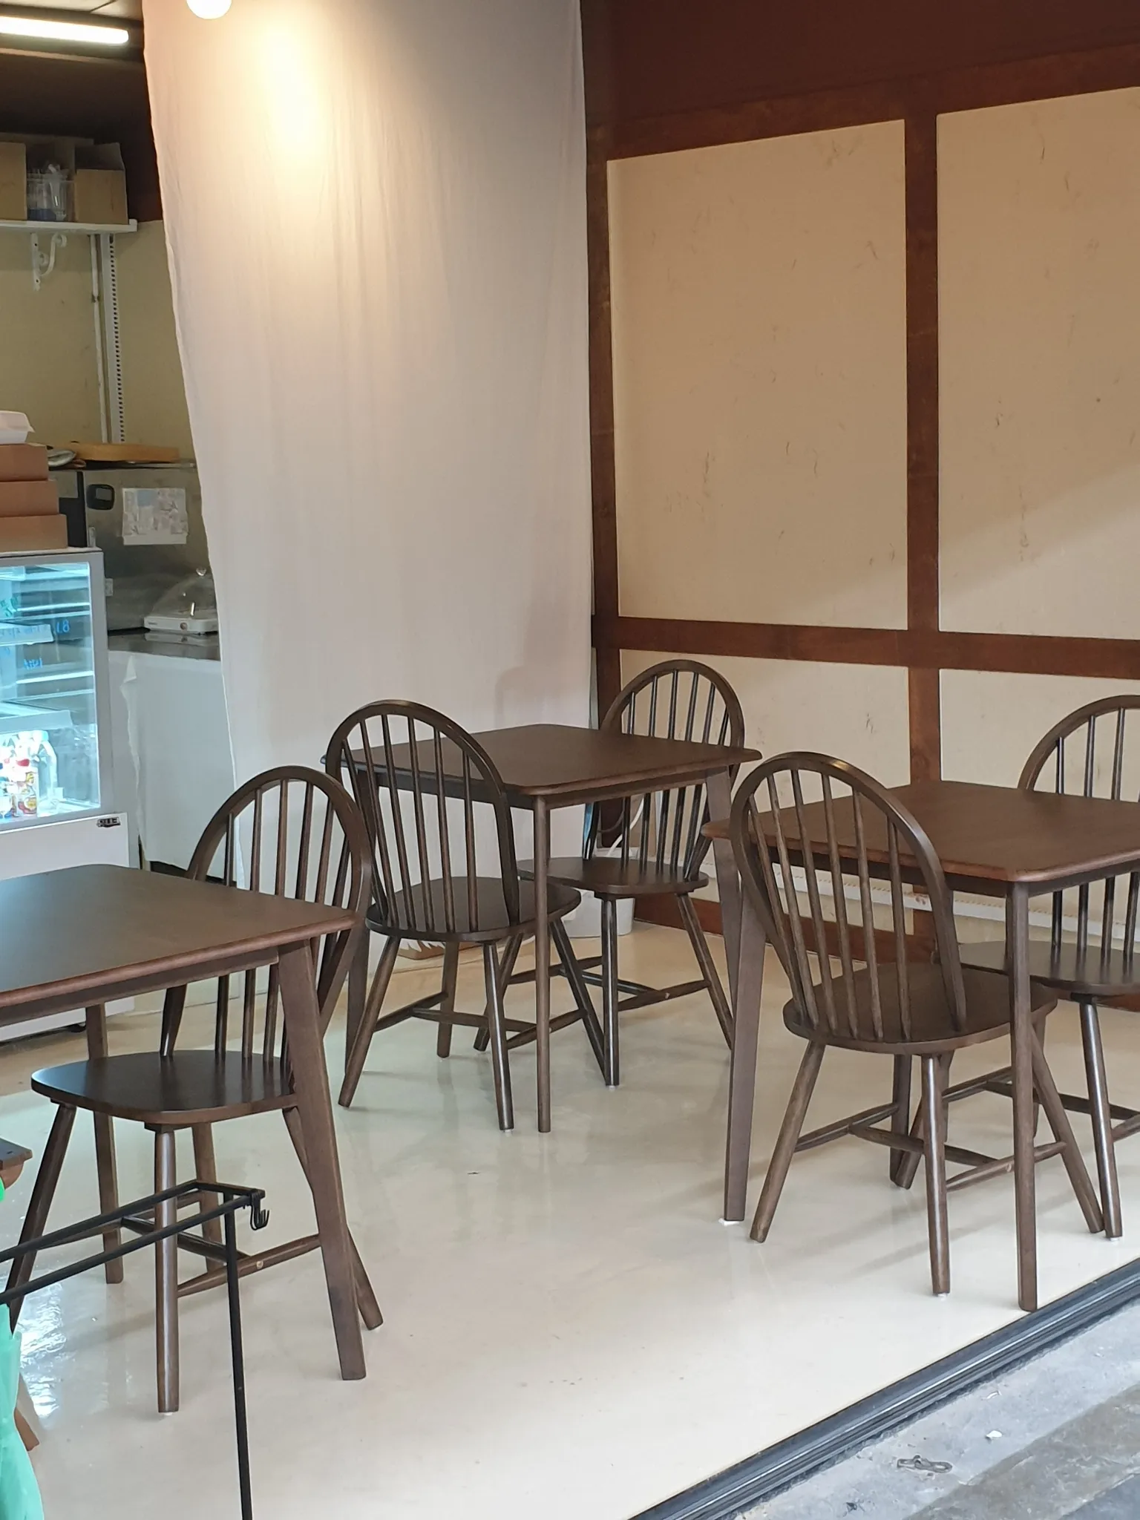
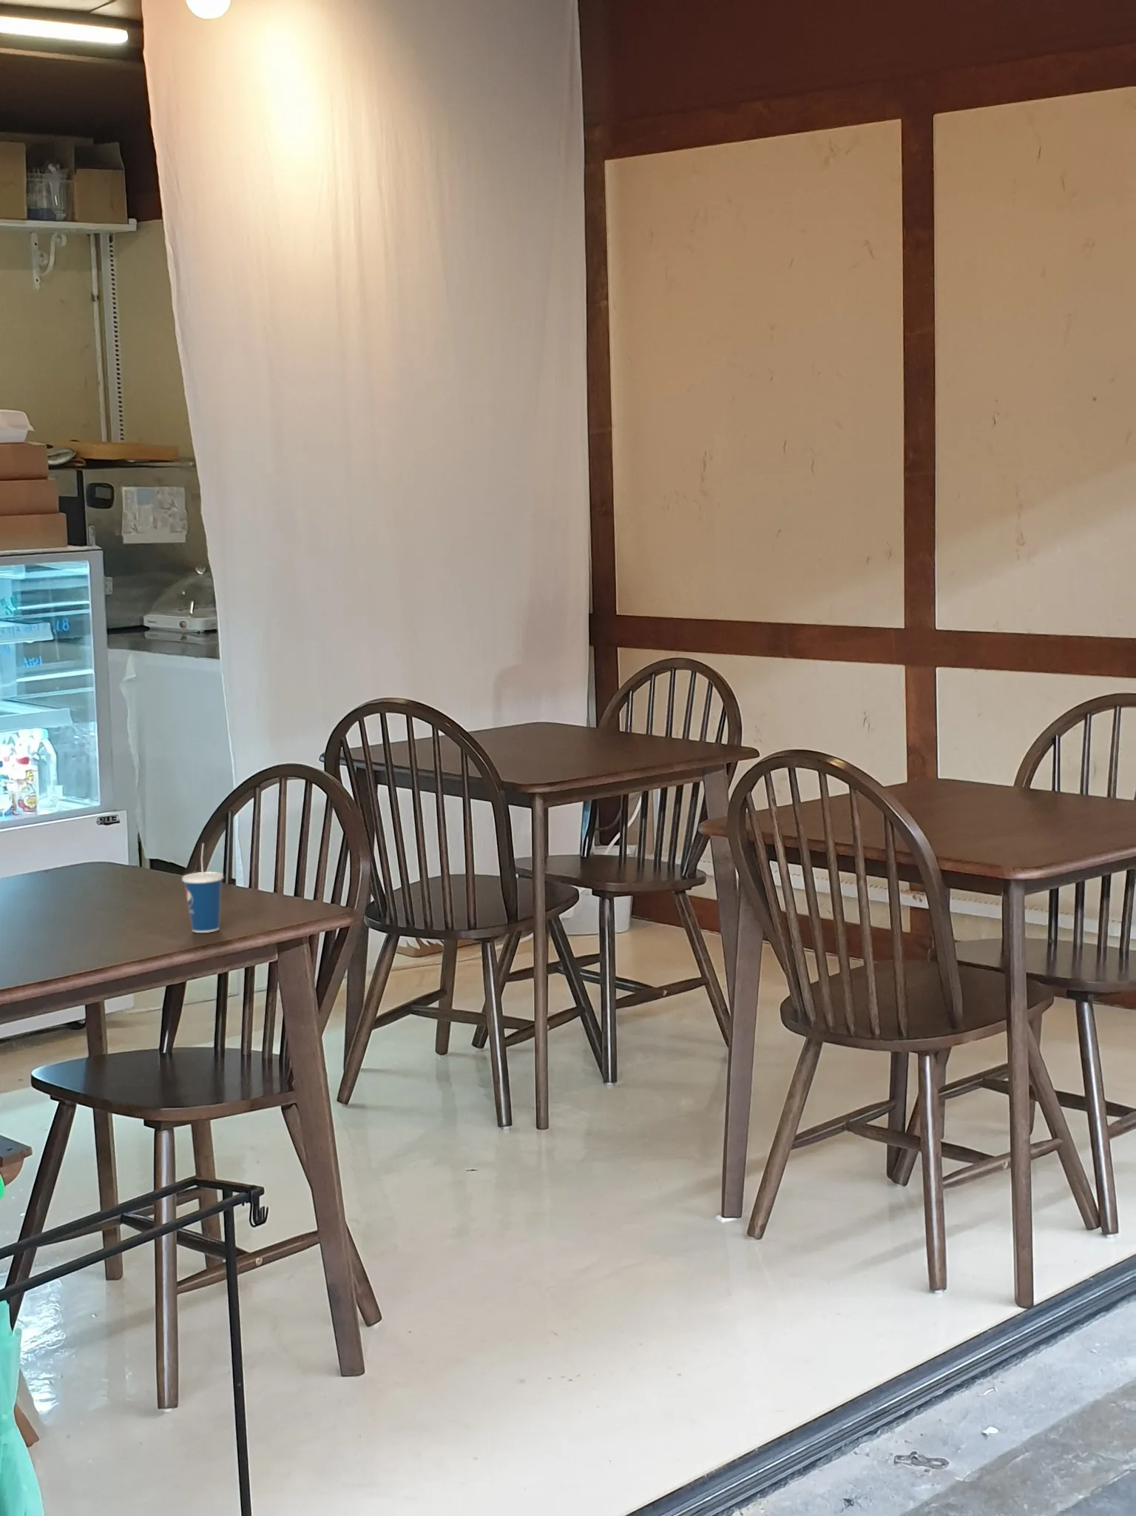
+ cup [181,843,224,933]
